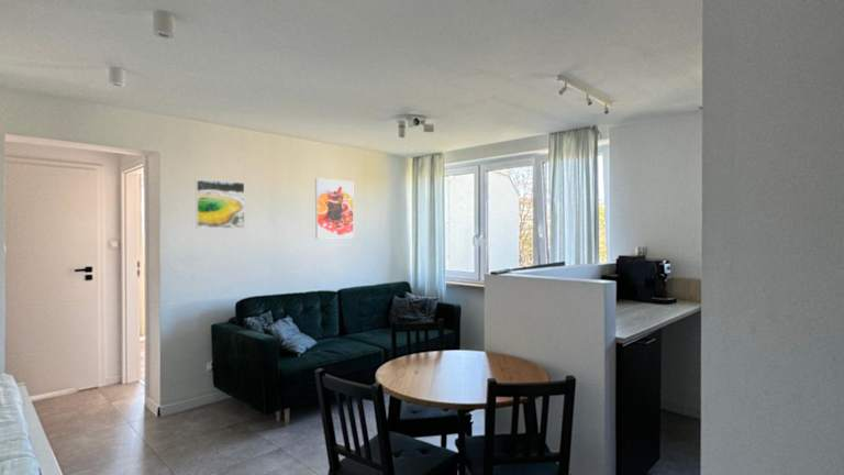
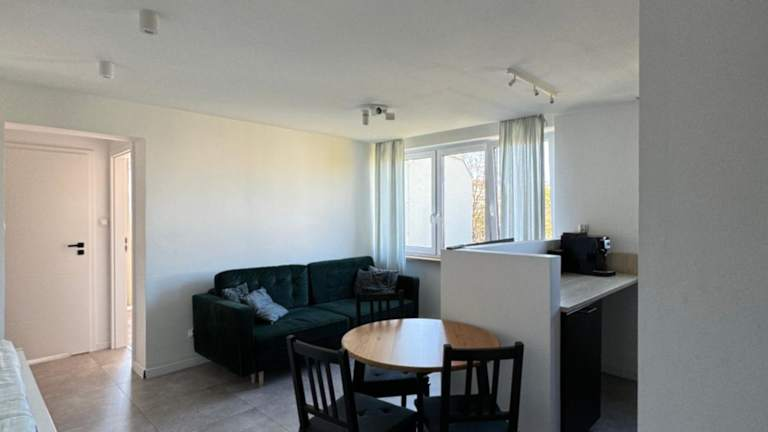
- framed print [195,178,246,230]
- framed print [314,177,355,240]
